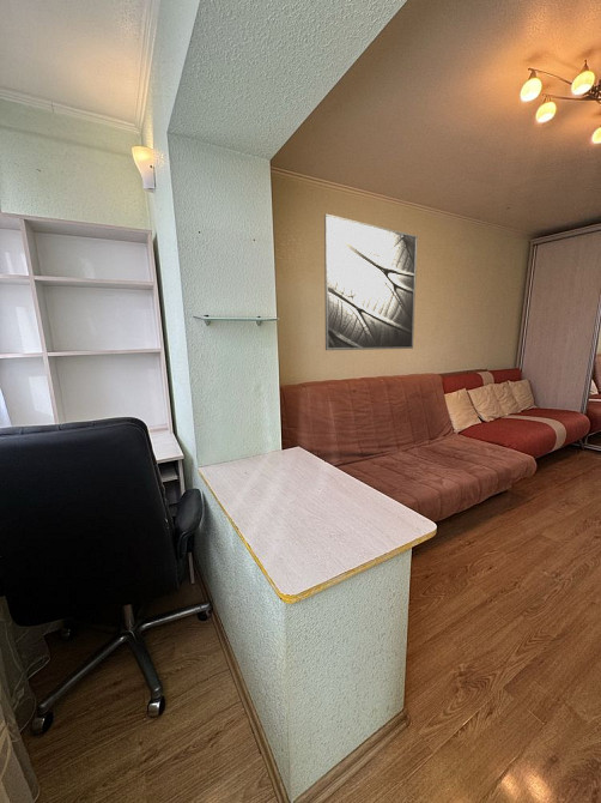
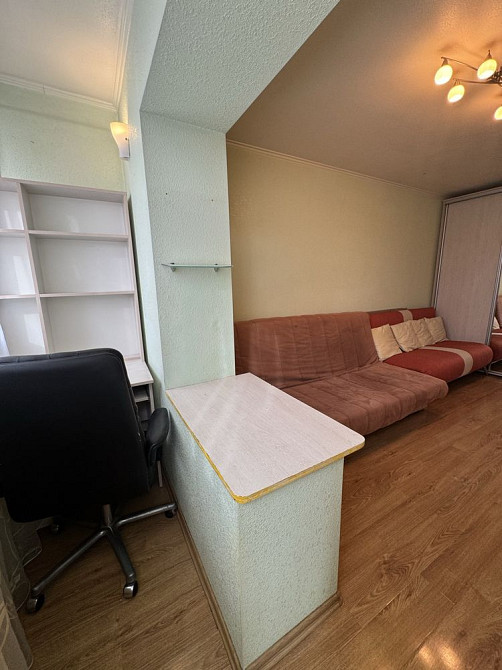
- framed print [323,212,419,351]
